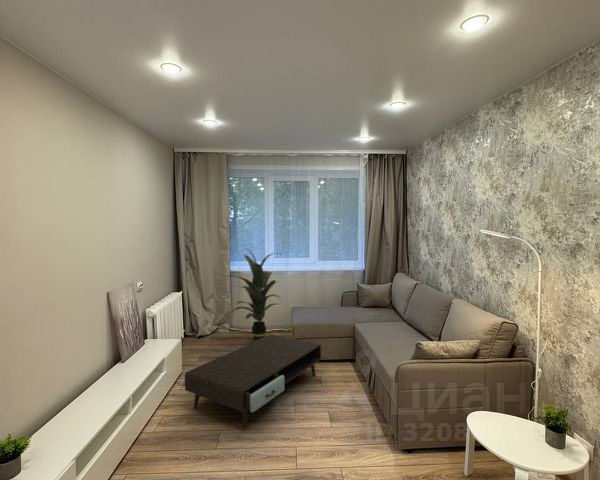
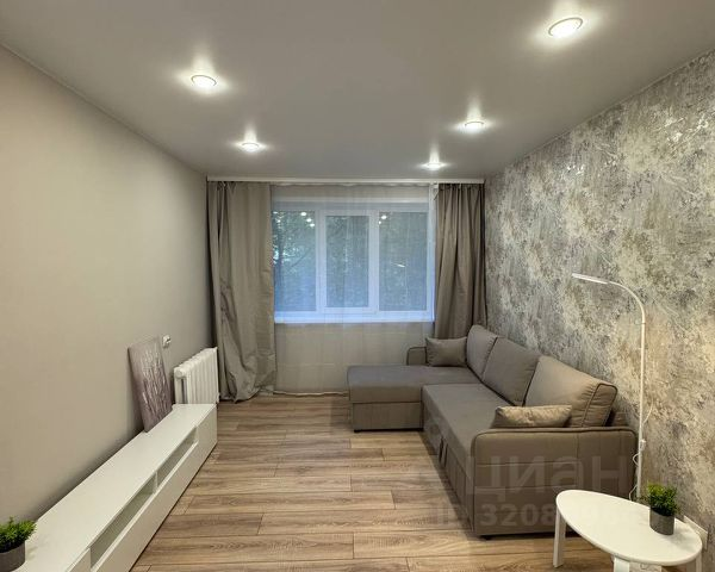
- coffee table [184,334,322,429]
- indoor plant [226,247,281,342]
